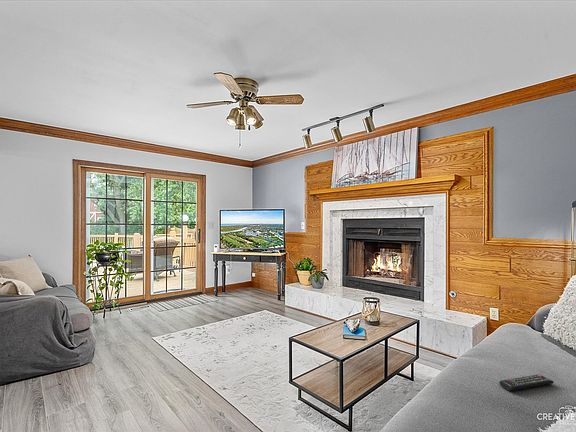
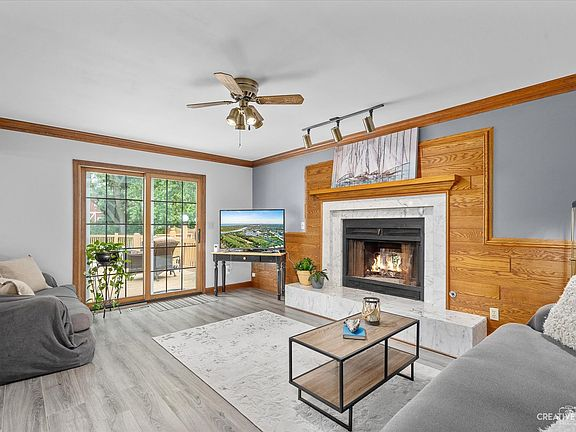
- remote control [498,374,555,392]
